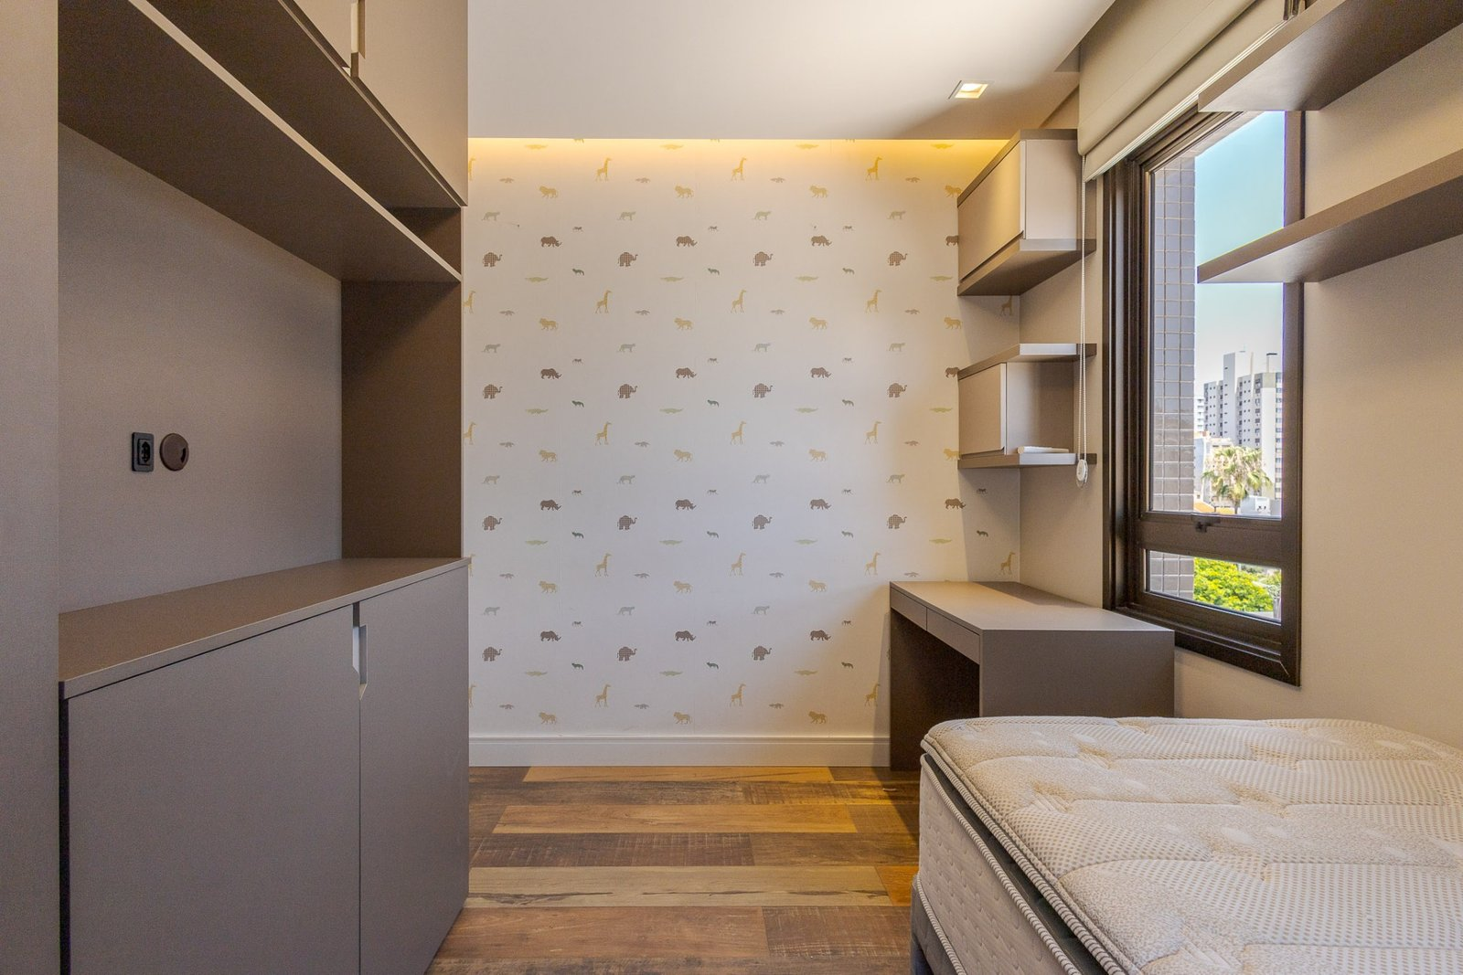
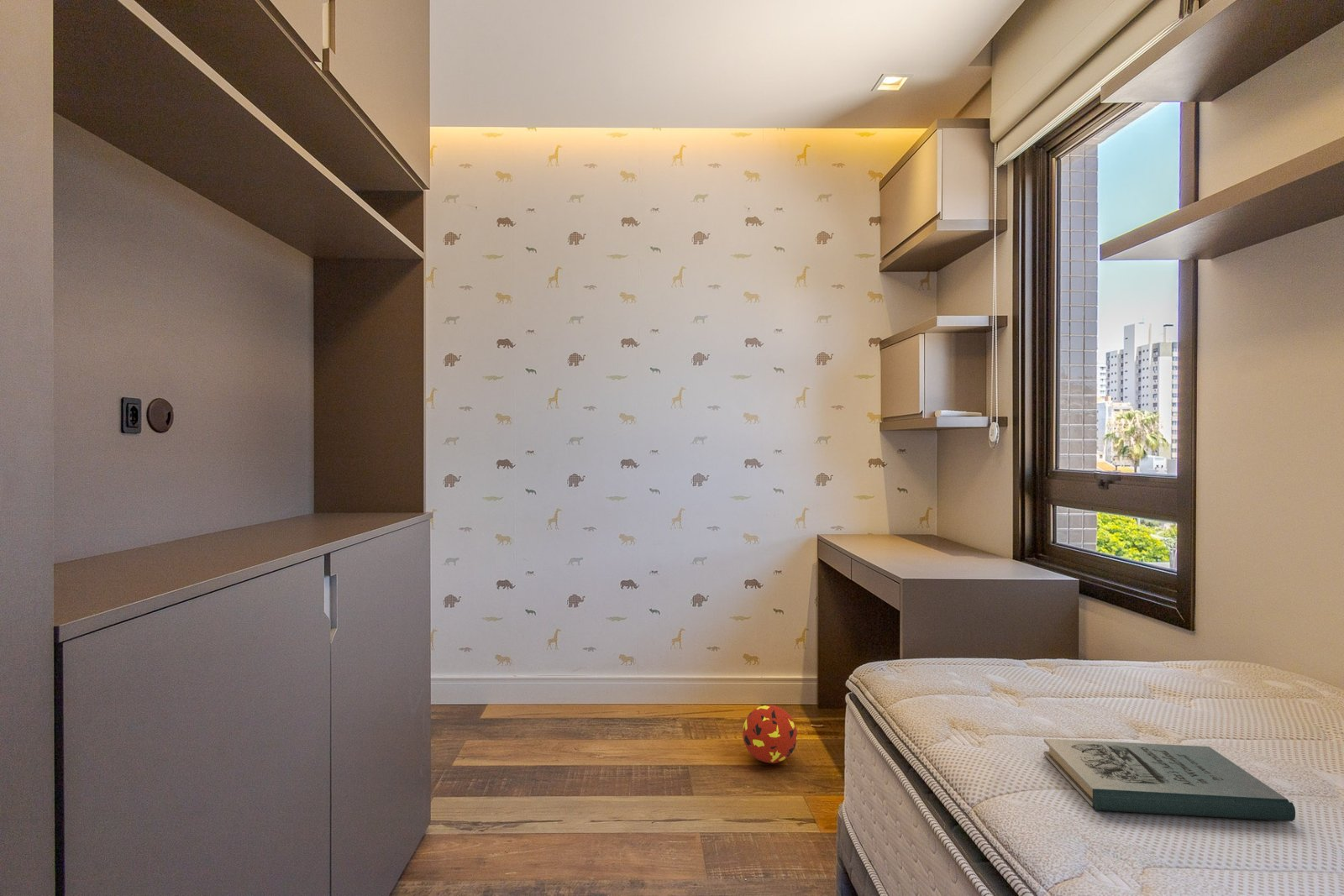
+ ball [742,705,798,764]
+ book [1043,738,1296,822]
